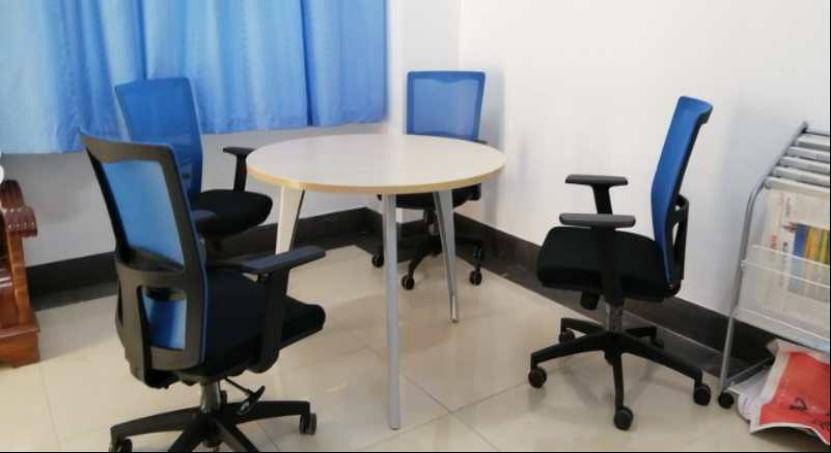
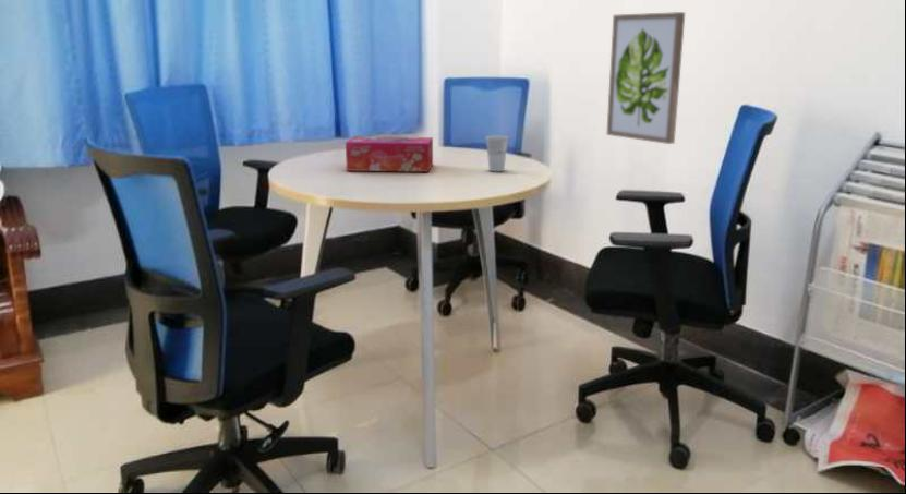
+ tissue box [345,135,434,173]
+ wall art [605,11,686,145]
+ cup [484,134,510,172]
